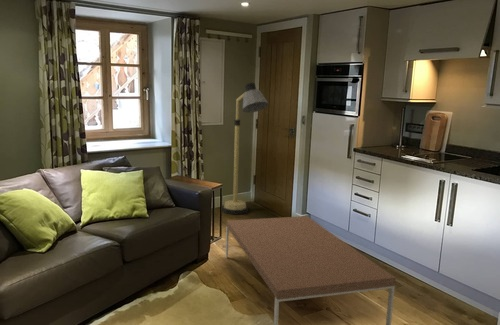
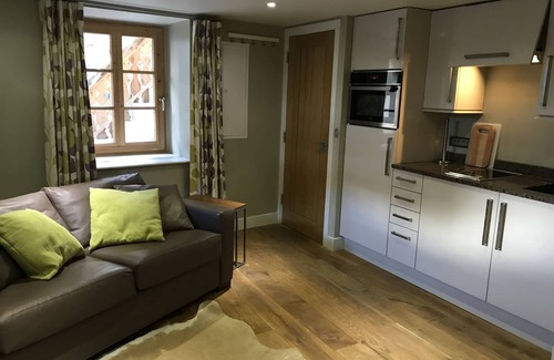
- floor lamp [221,82,269,216]
- coffee table [225,215,396,325]
